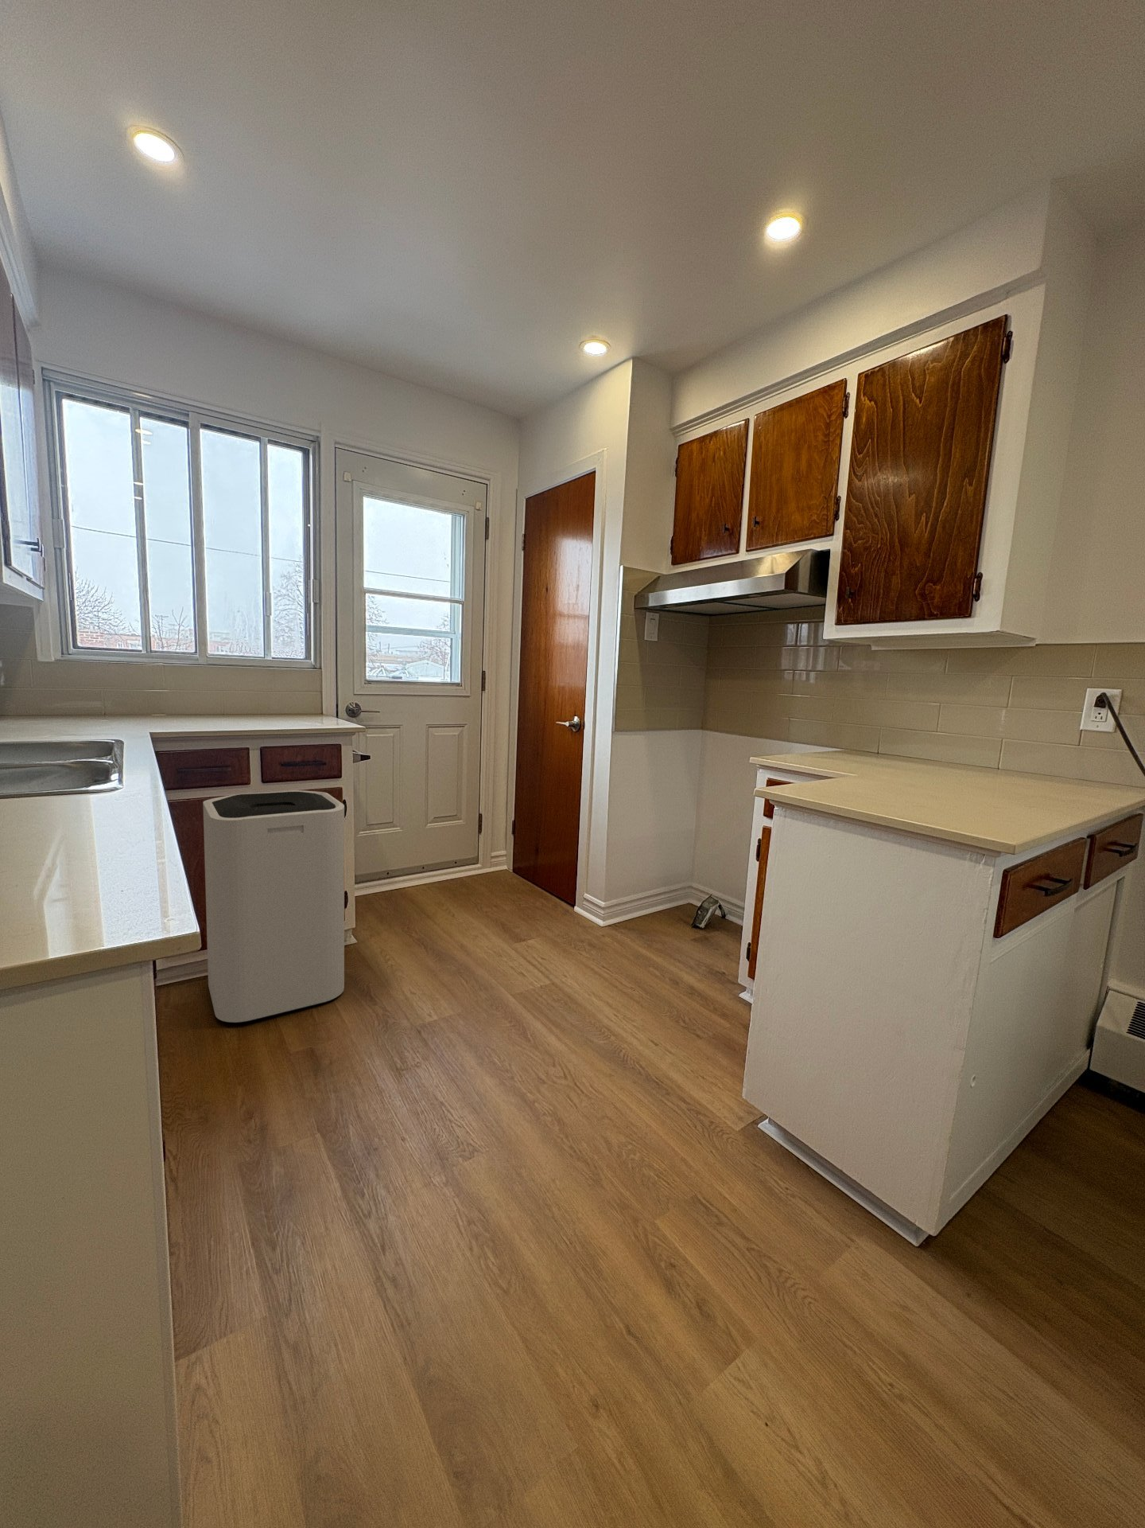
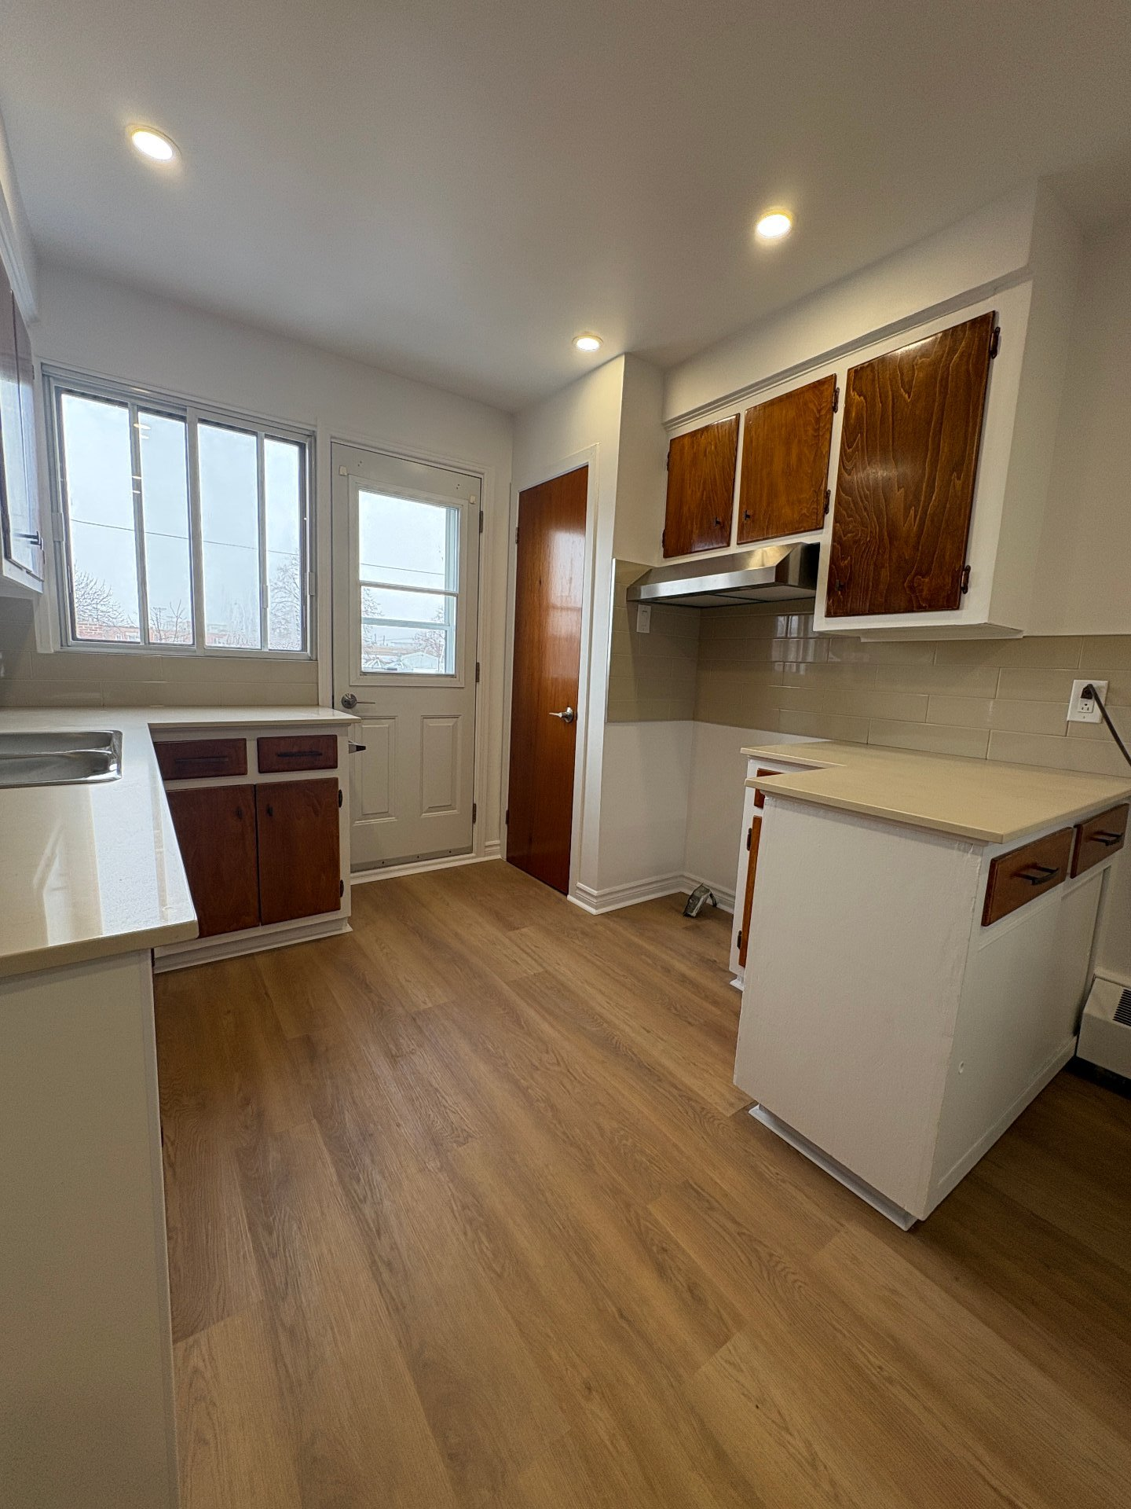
- trash can [202,789,345,1024]
